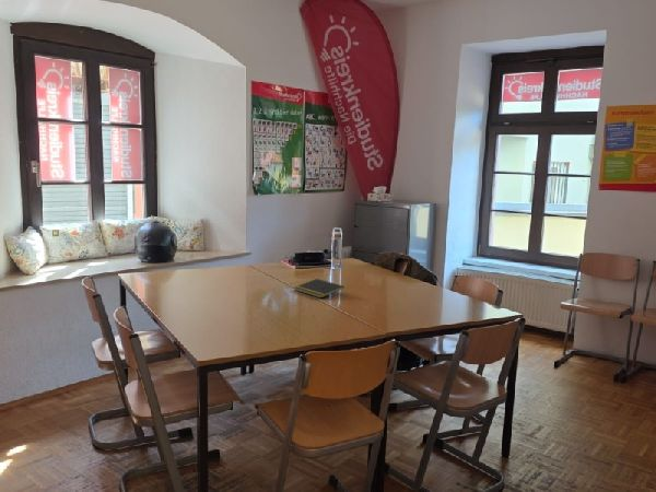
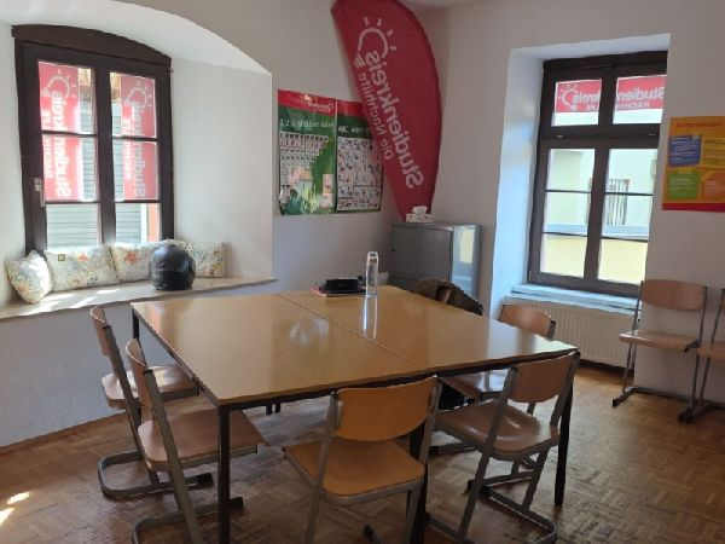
- notepad [294,278,345,298]
